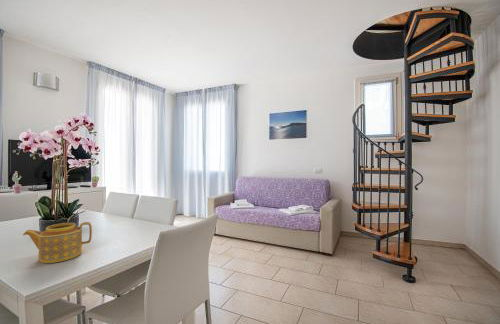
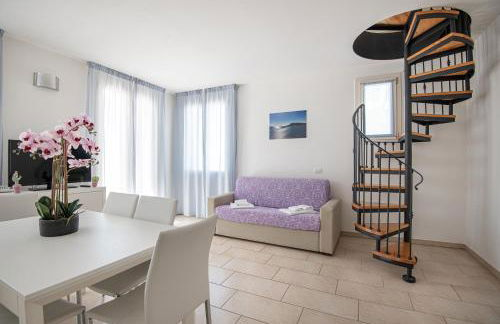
- teapot [22,221,93,264]
